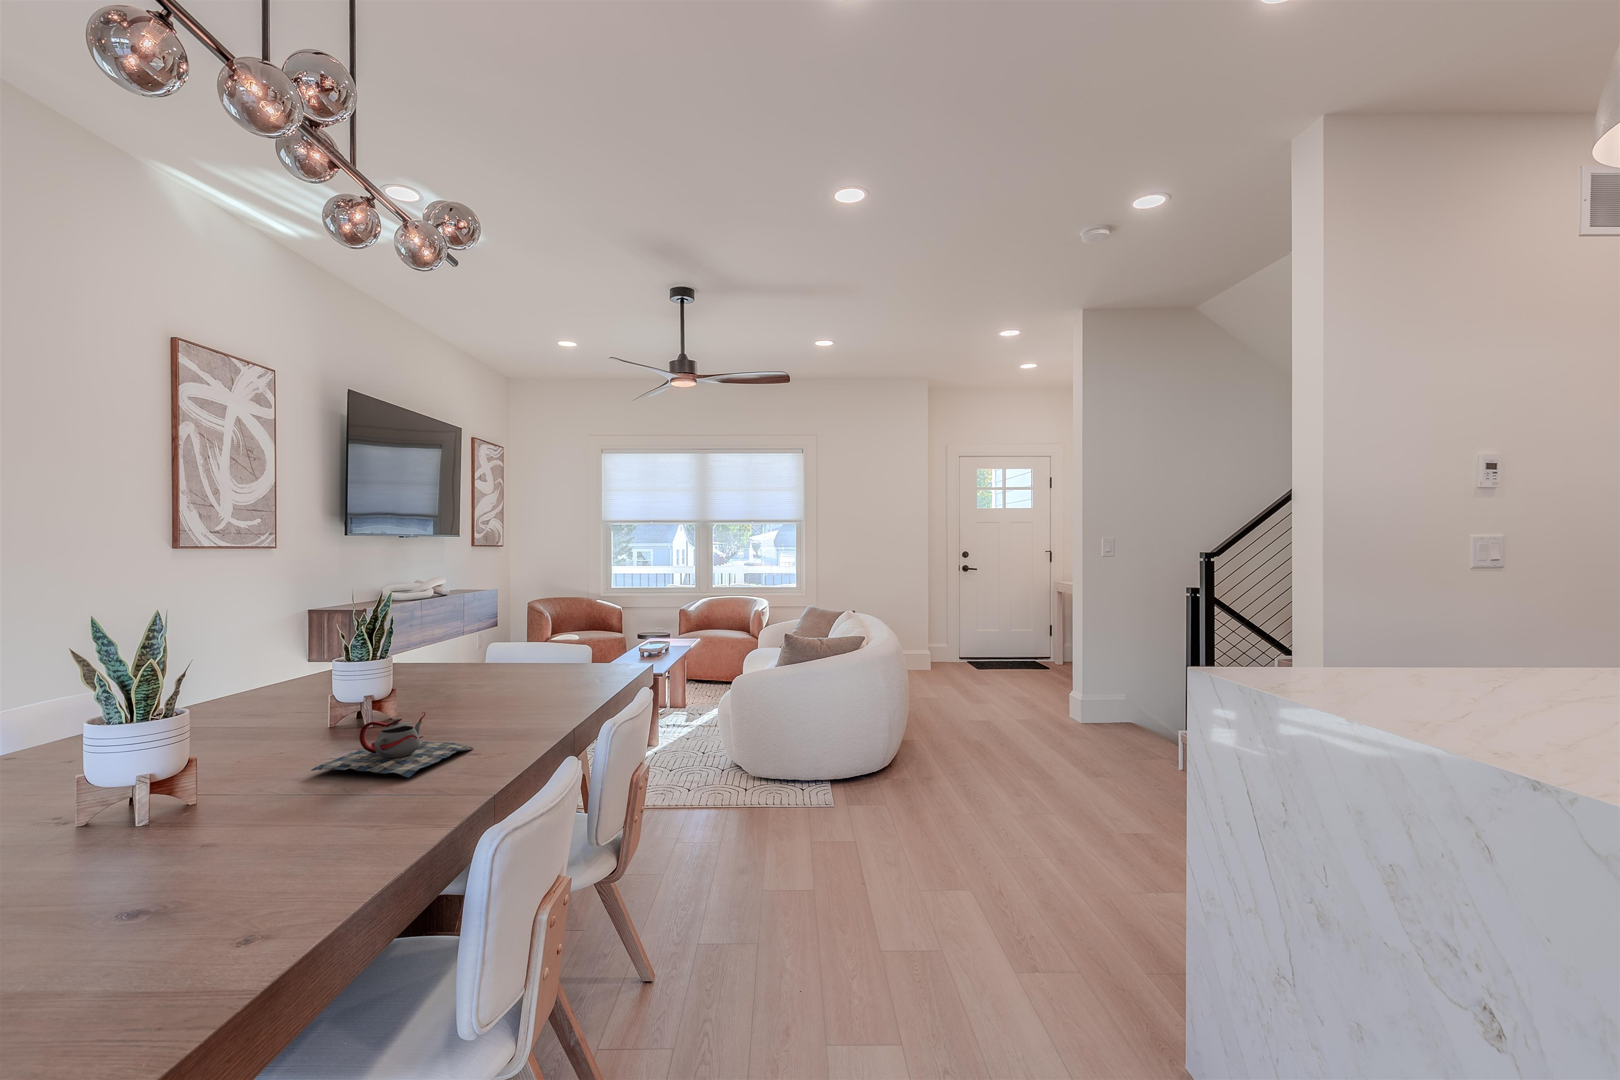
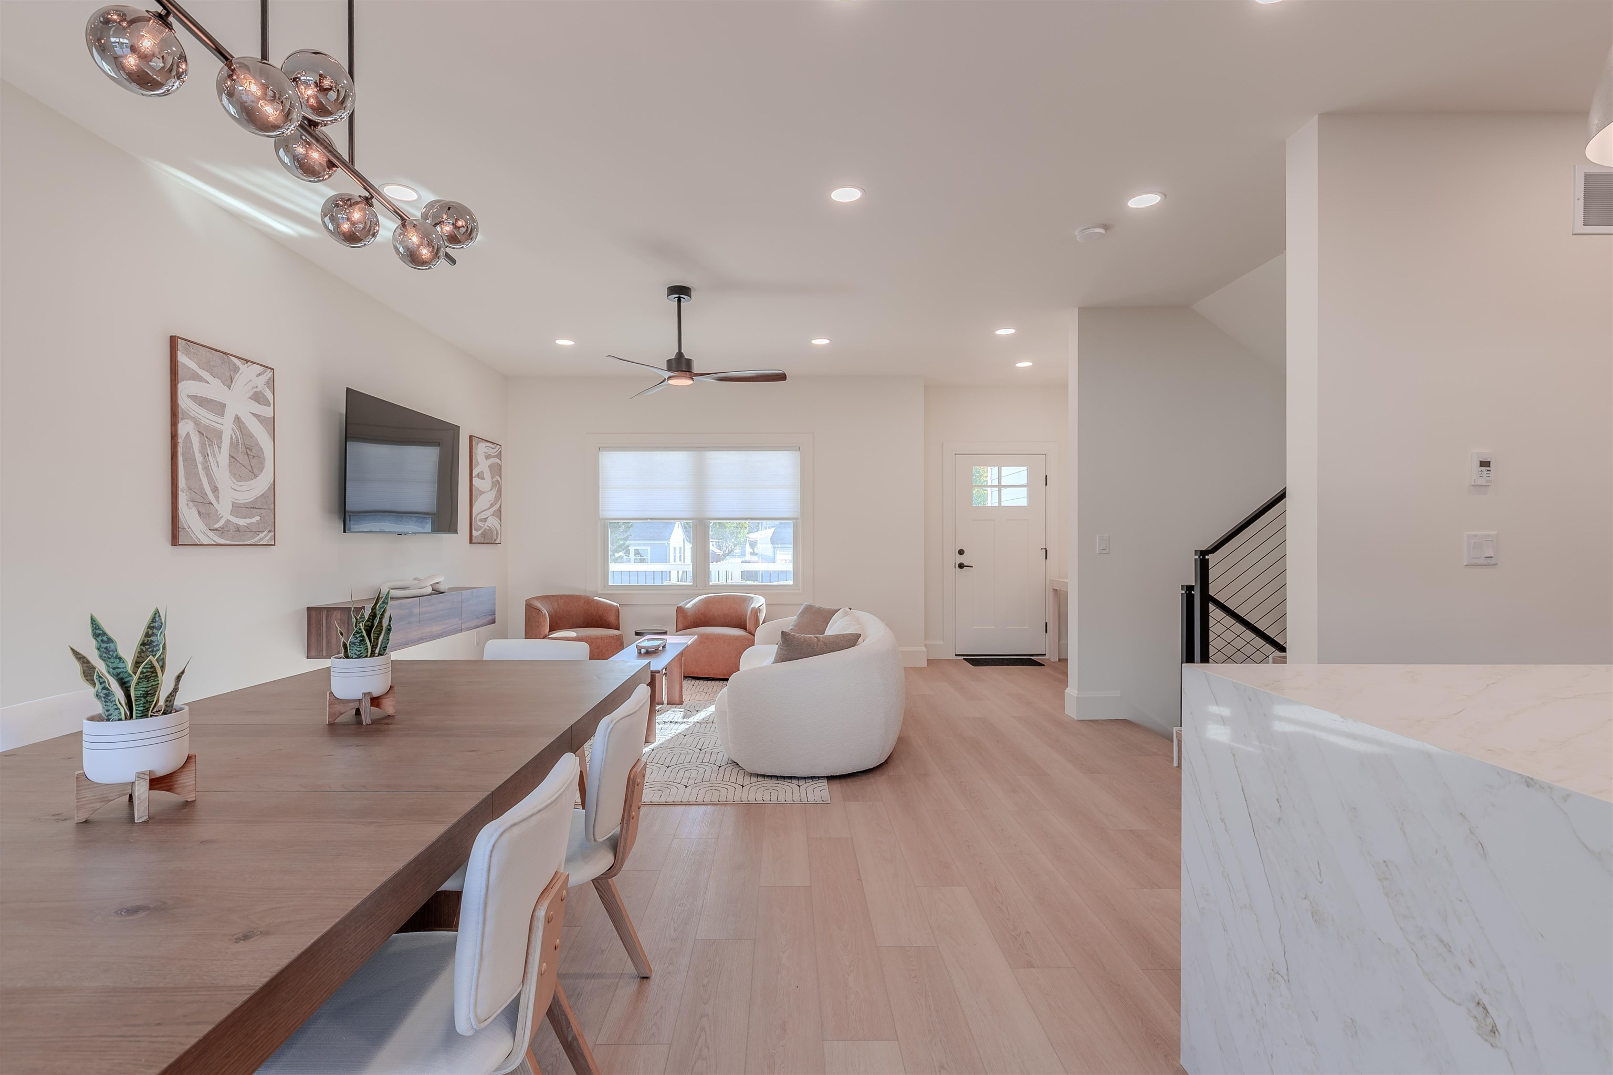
- teapot [311,711,474,779]
